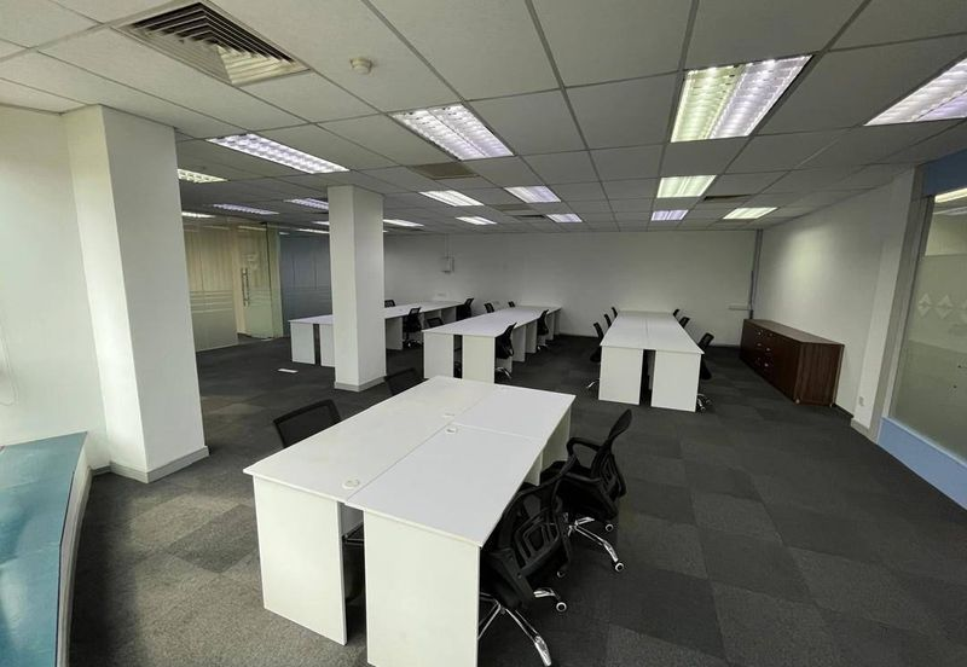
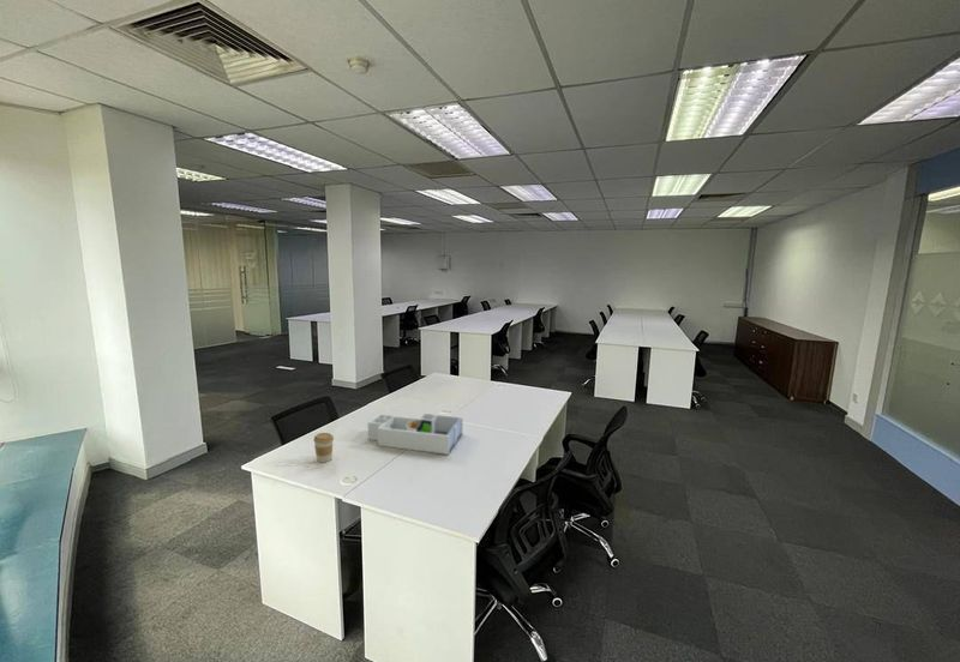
+ coffee cup [312,432,335,464]
+ desk organizer [366,413,464,456]
